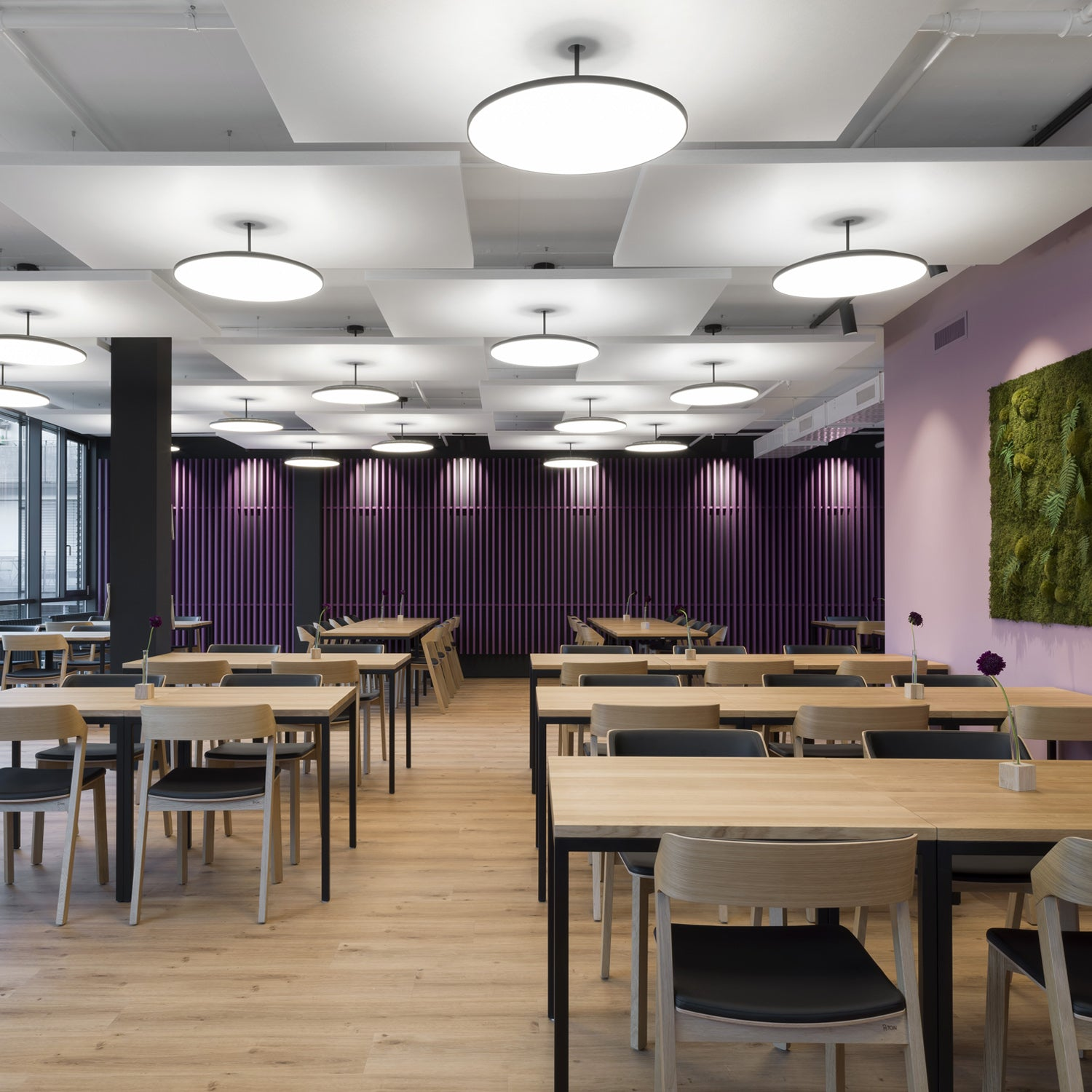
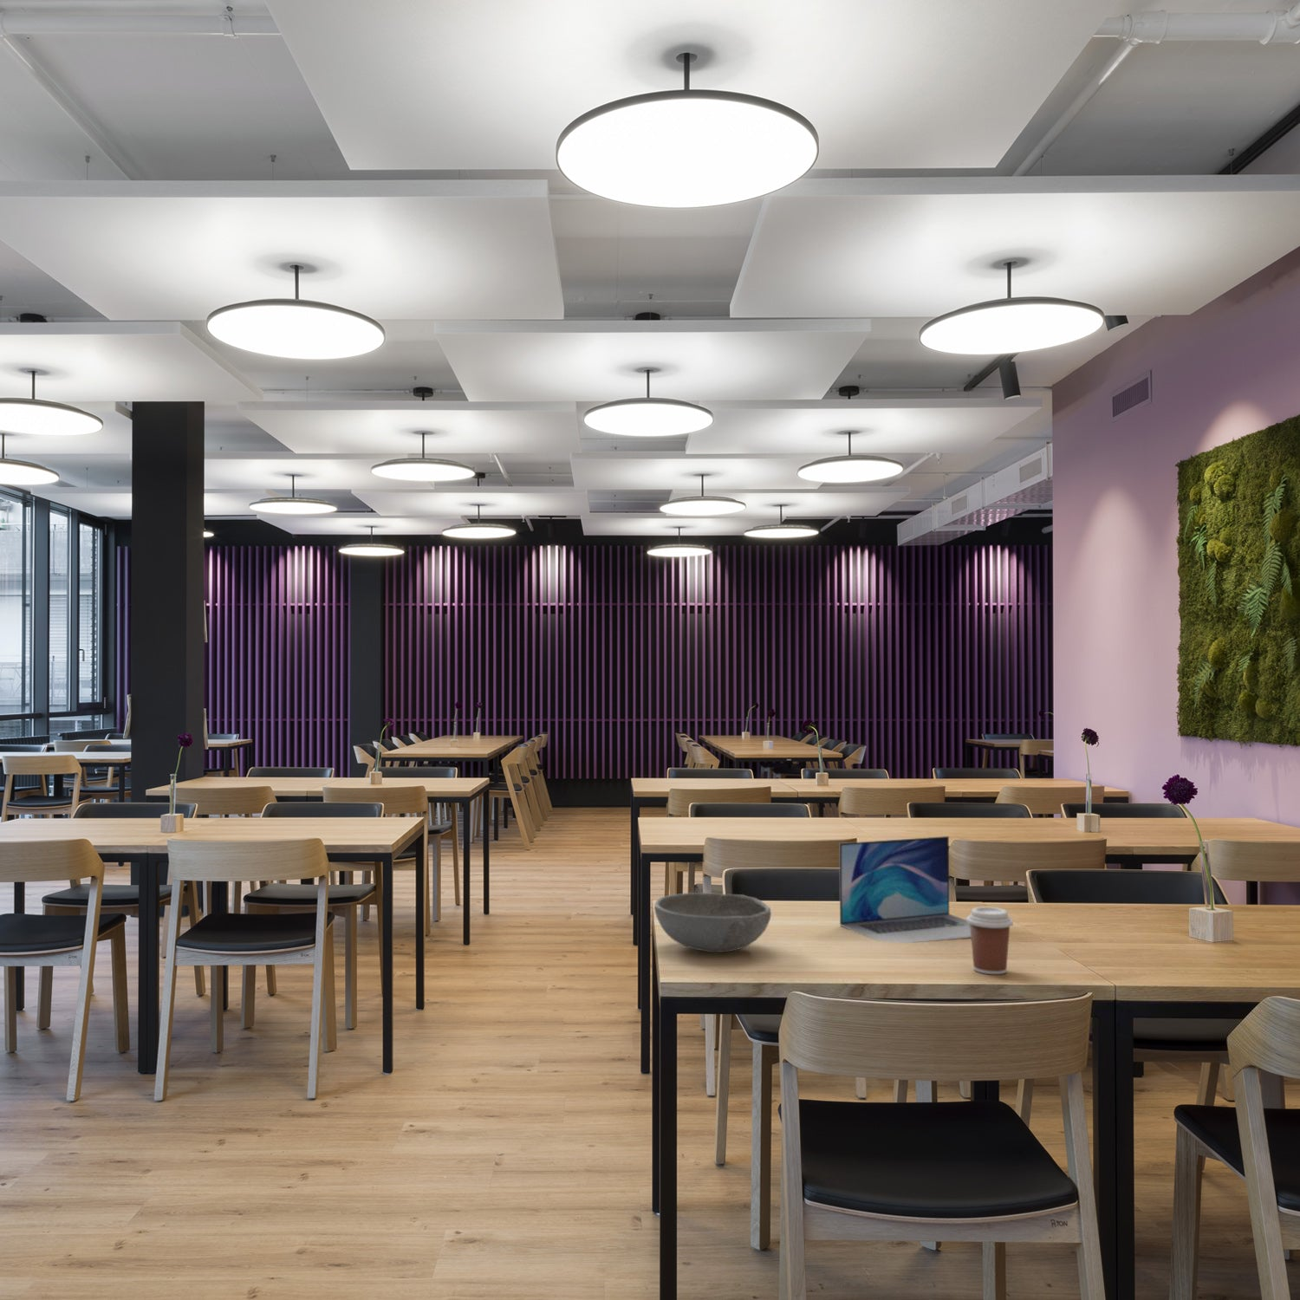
+ coffee cup [965,906,1014,975]
+ bowl [654,892,773,954]
+ laptop [839,836,970,944]
